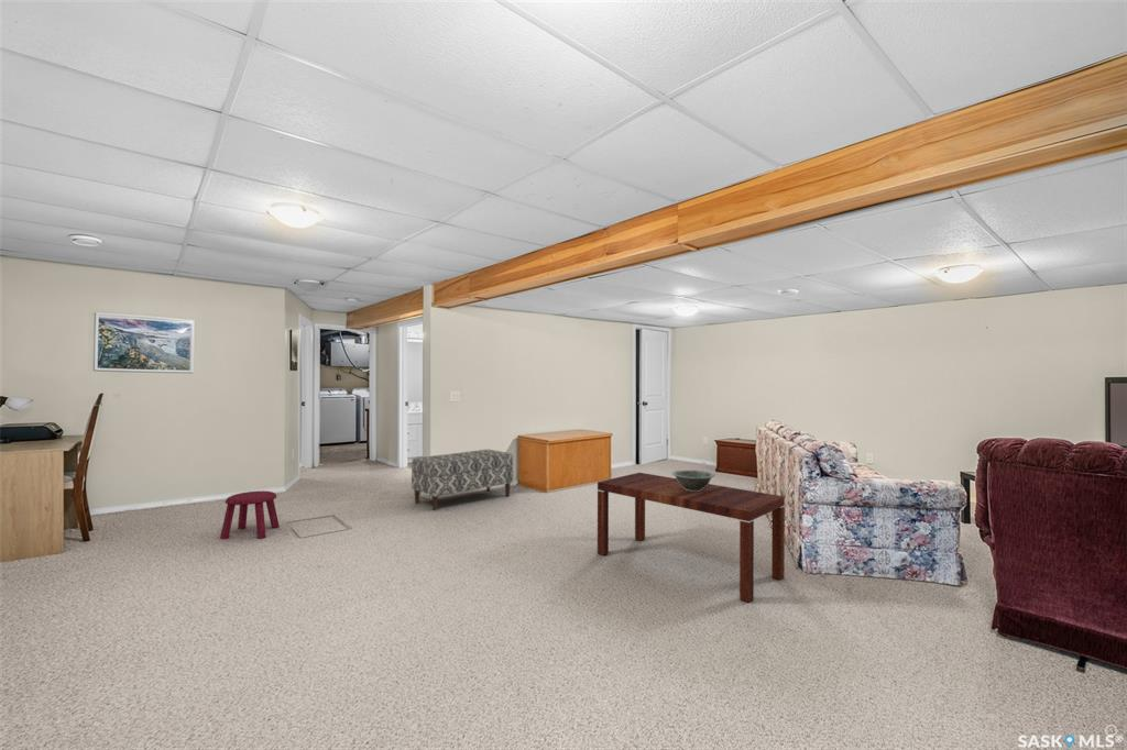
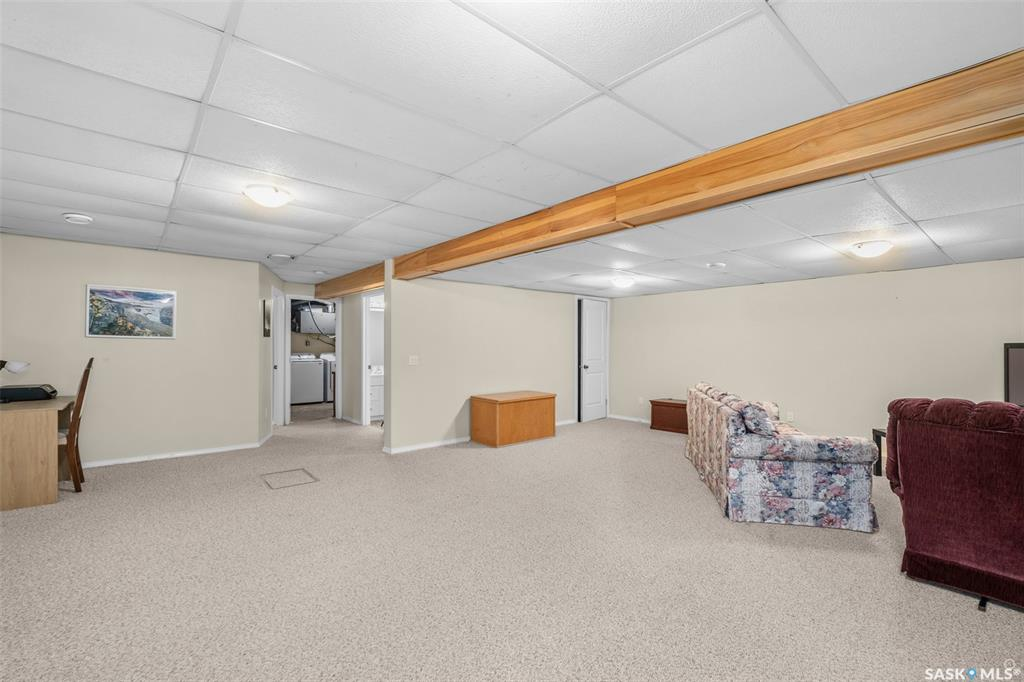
- stool [219,489,281,541]
- coffee table [597,472,786,604]
- bench [411,449,514,511]
- decorative bowl [670,468,716,492]
